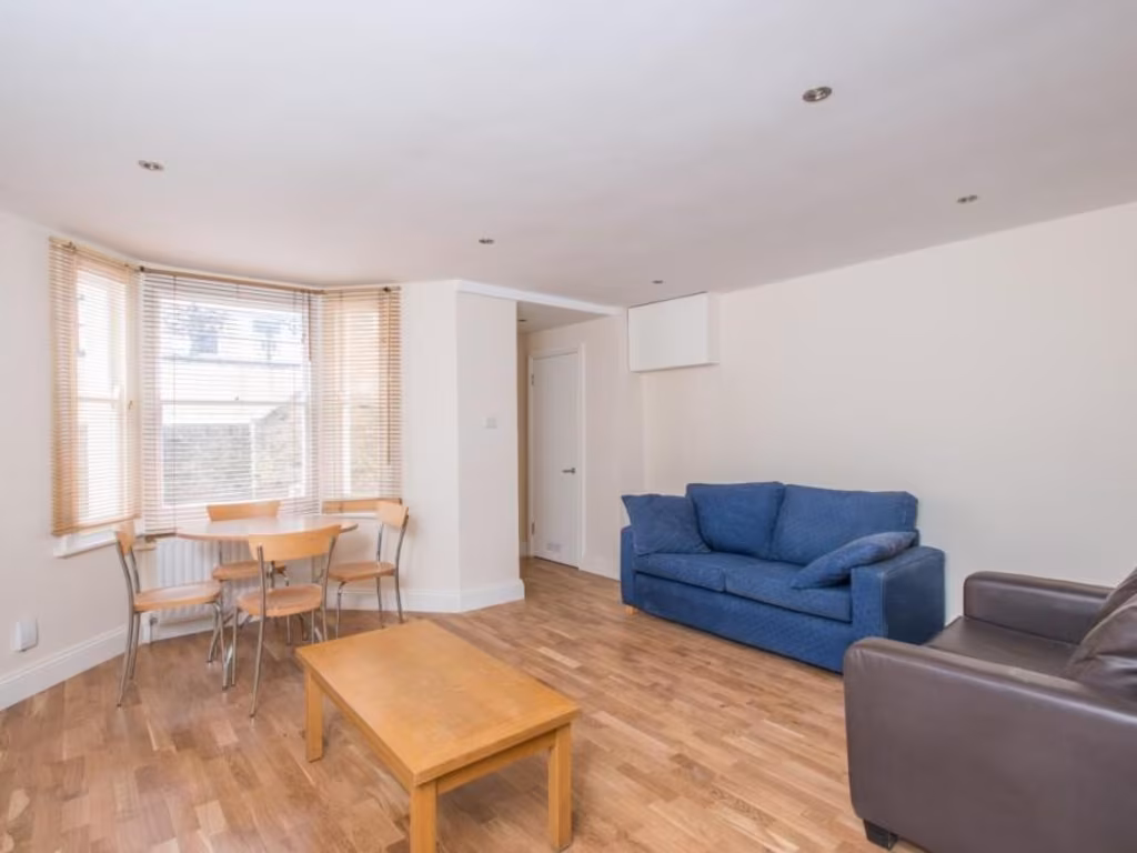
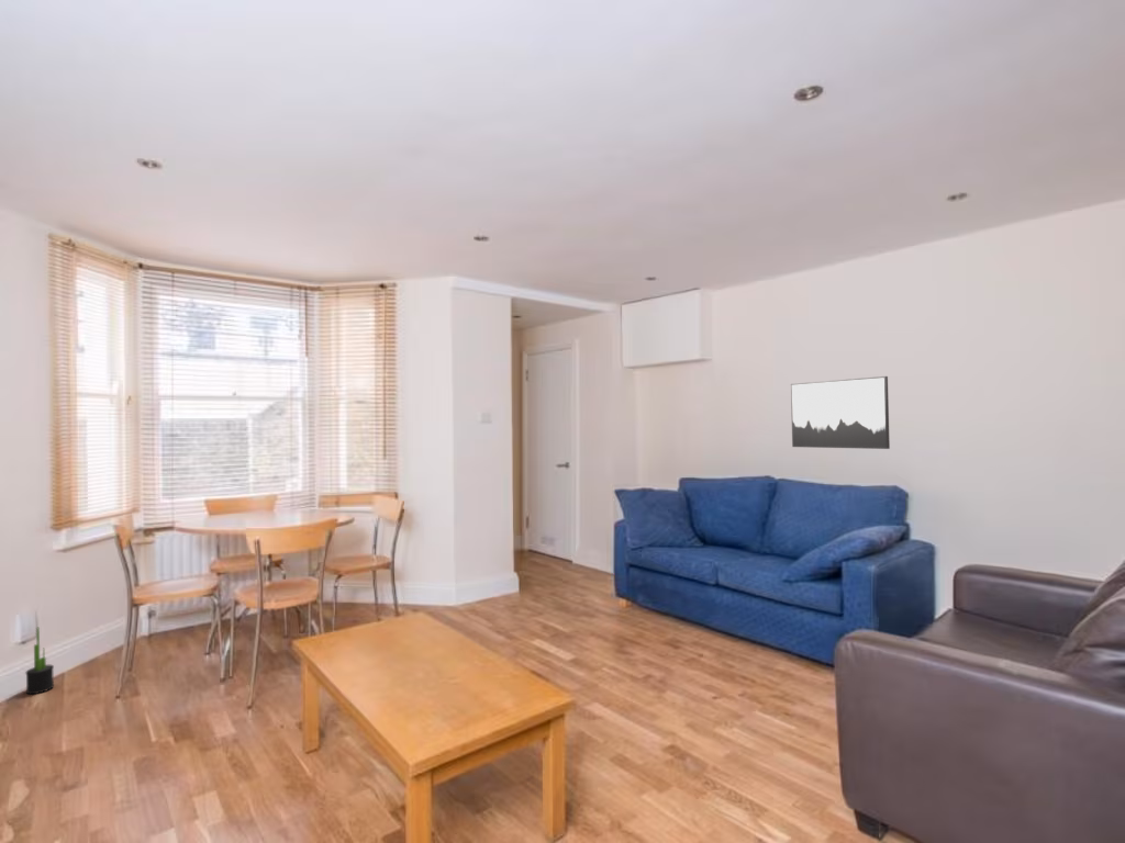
+ decorative plant [24,627,55,695]
+ wall art [790,375,891,450]
